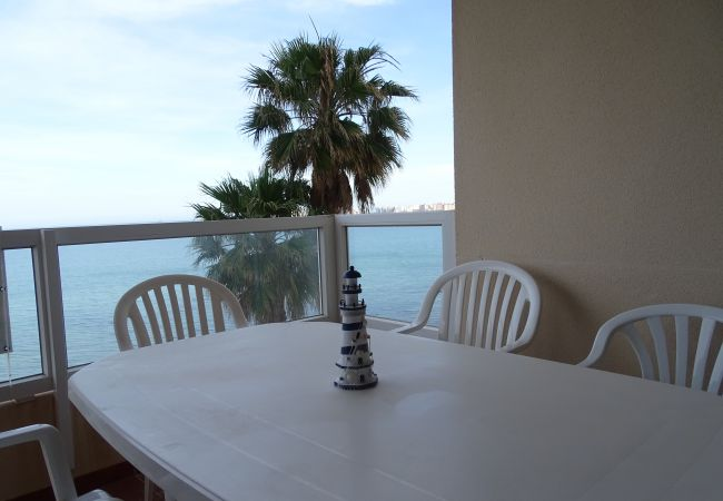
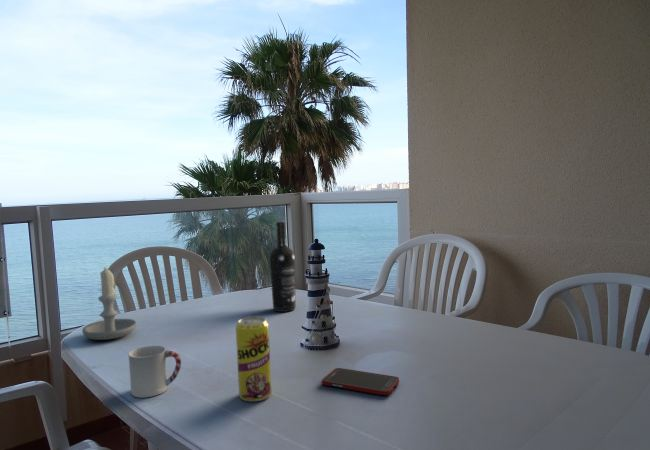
+ wine bottle [269,221,297,313]
+ candle [81,266,137,341]
+ beverage can [235,316,273,403]
+ cell phone [321,367,400,396]
+ cup [128,345,182,399]
